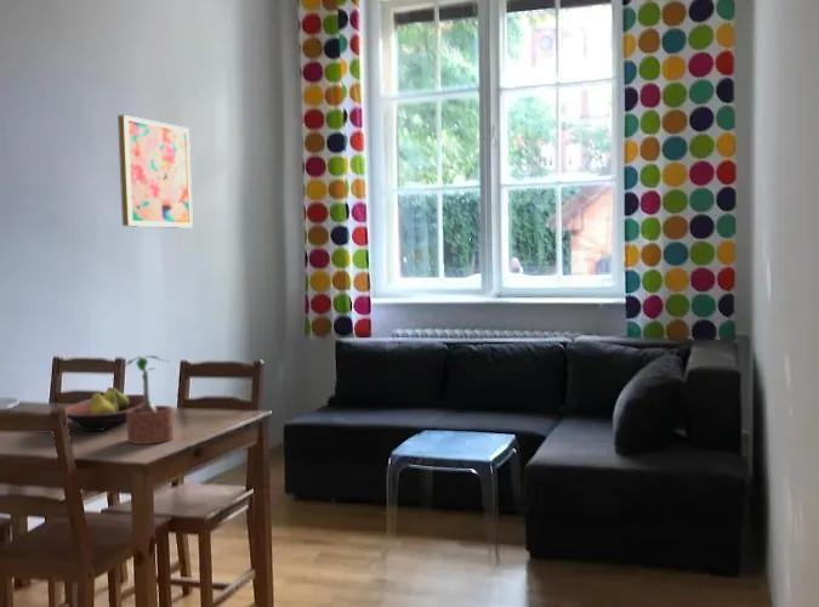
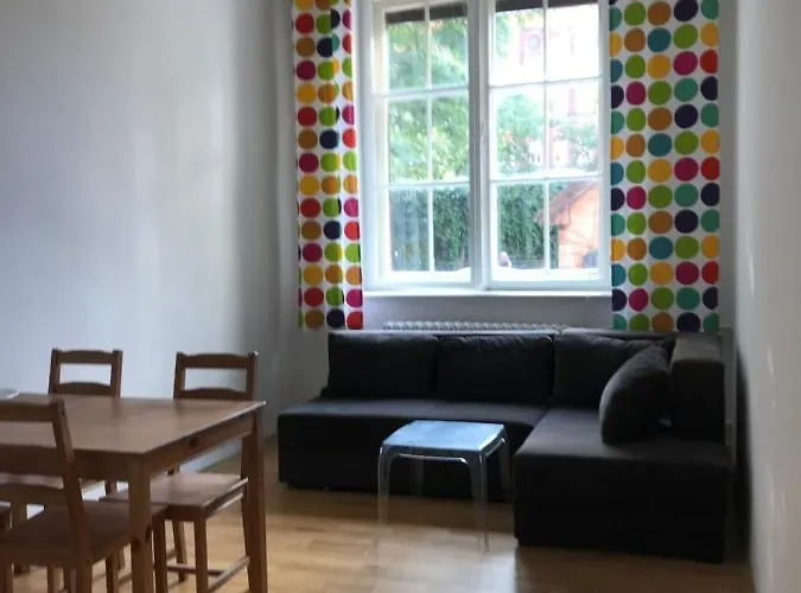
- potted plant [120,354,175,446]
- wall art [116,114,194,229]
- fruit bowl [64,386,144,432]
